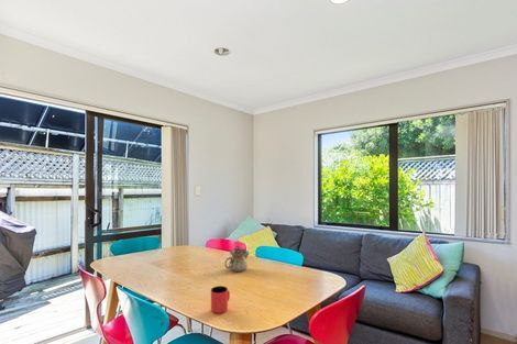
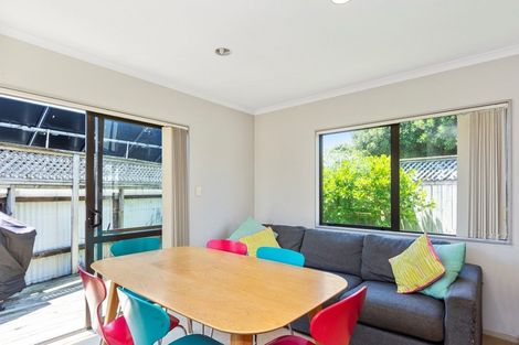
- teapot [223,244,251,273]
- cup [210,285,231,314]
